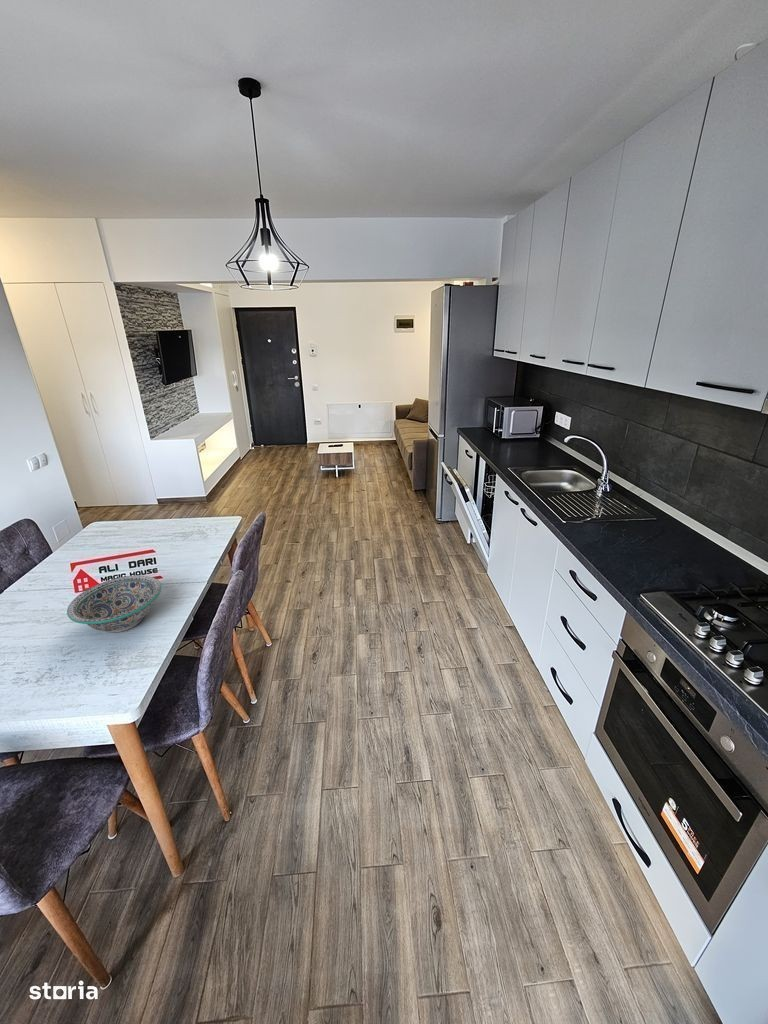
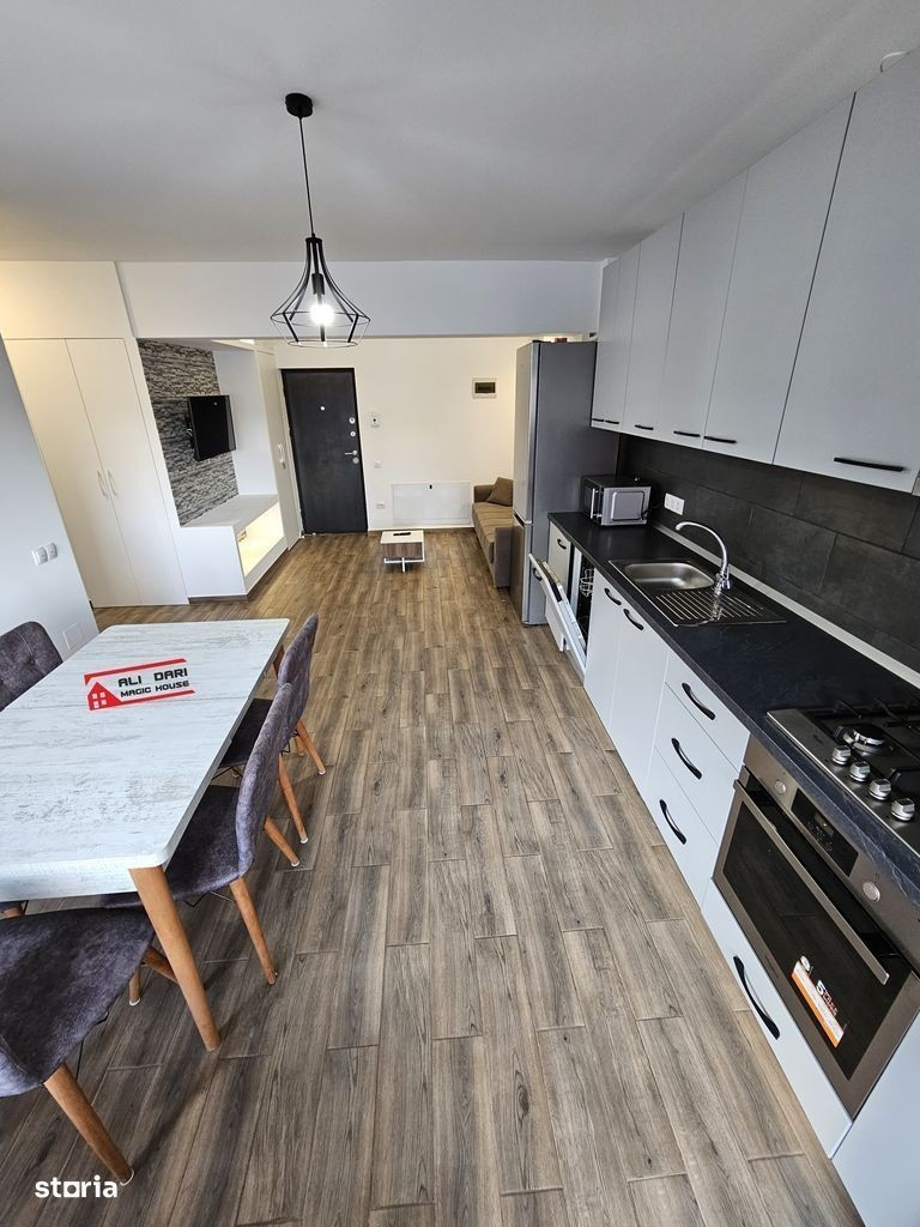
- decorative bowl [66,574,162,633]
